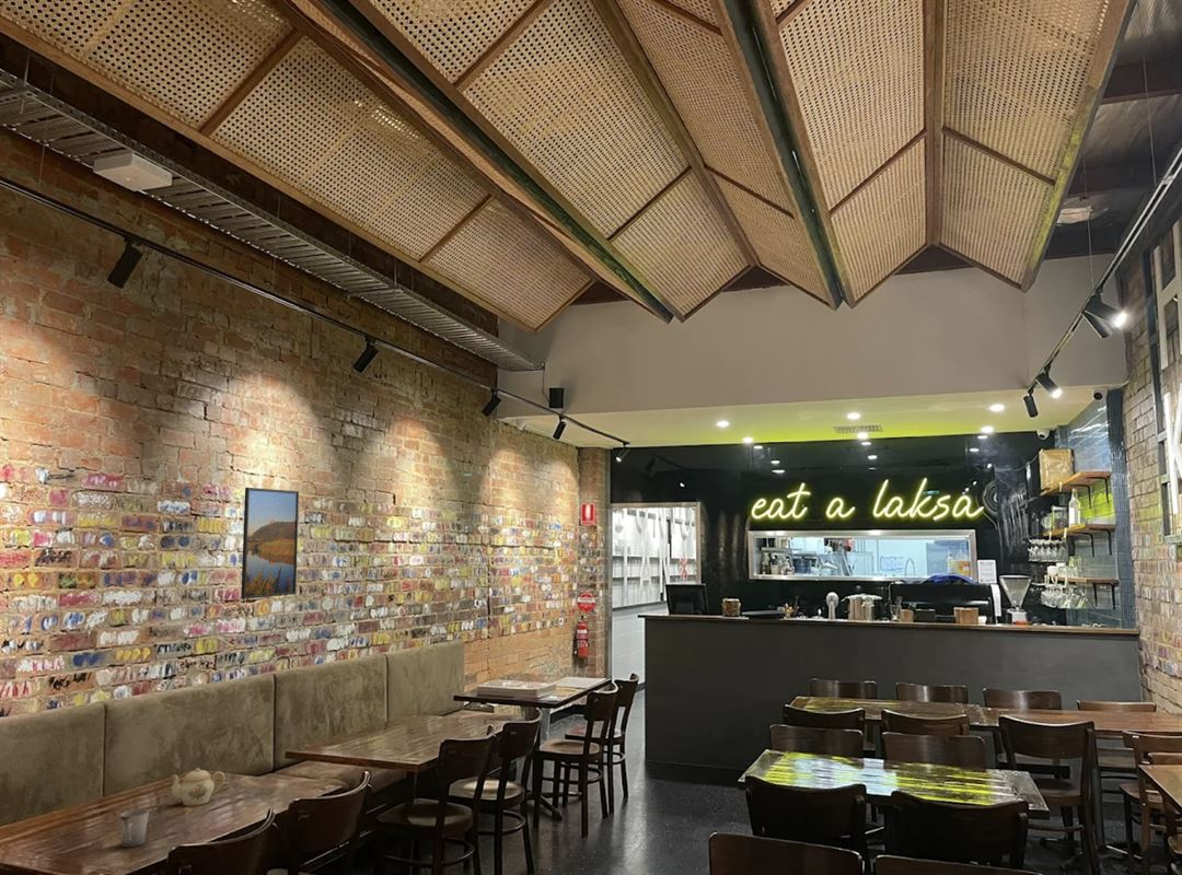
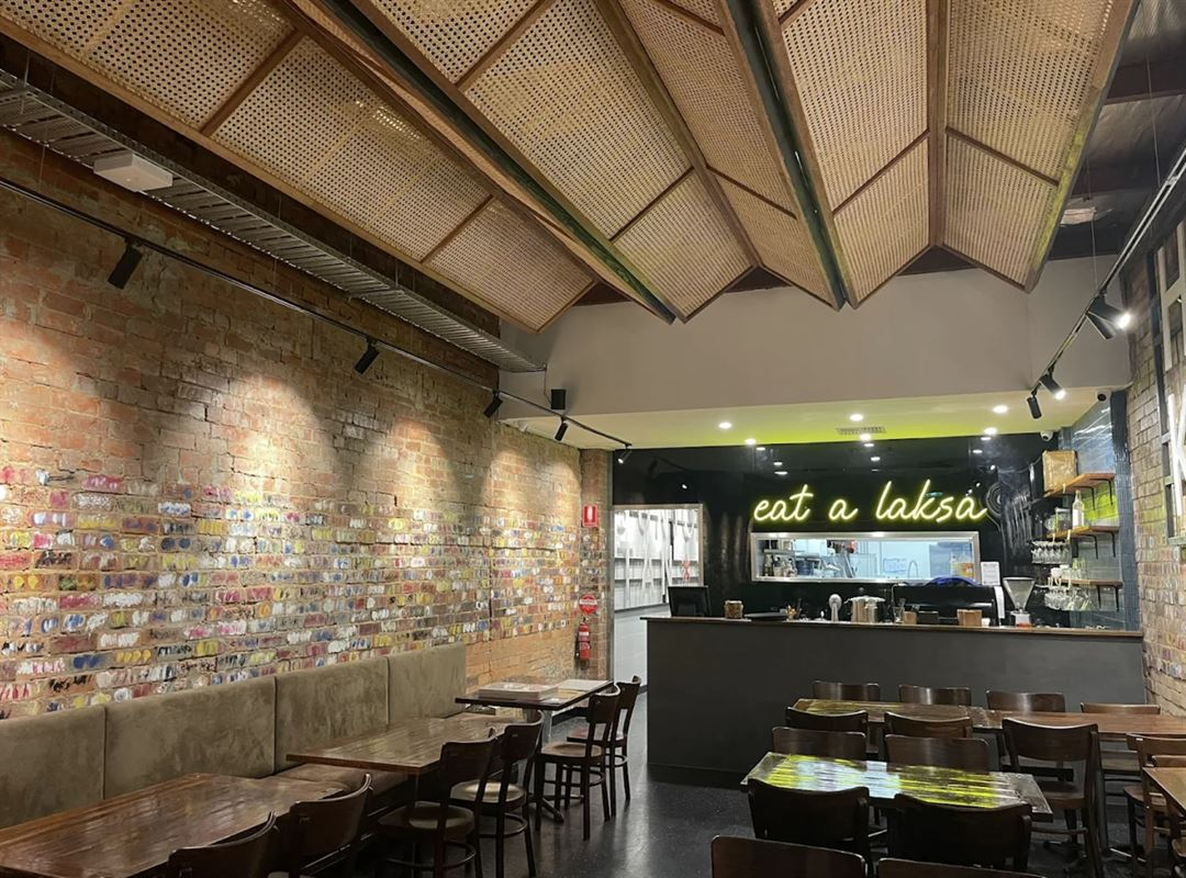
- teapot [171,767,225,807]
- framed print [240,487,300,600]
- cup [119,808,150,848]
